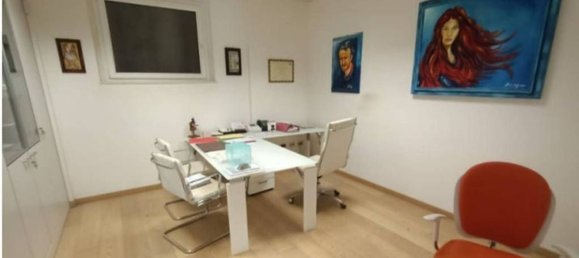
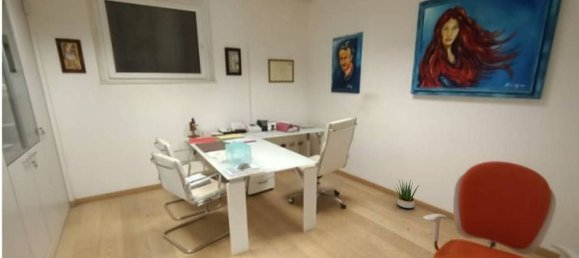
+ potted plant [394,178,420,209]
